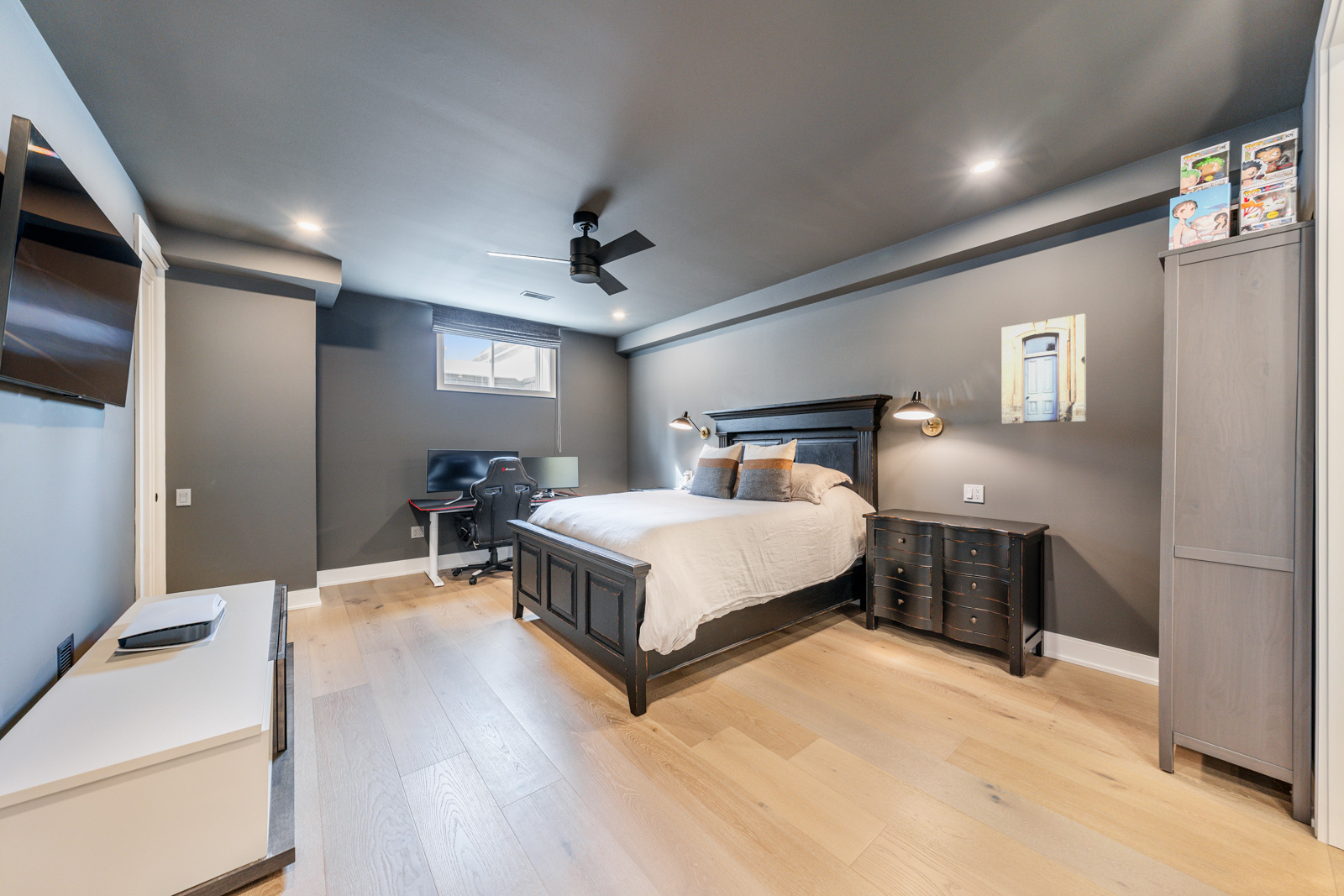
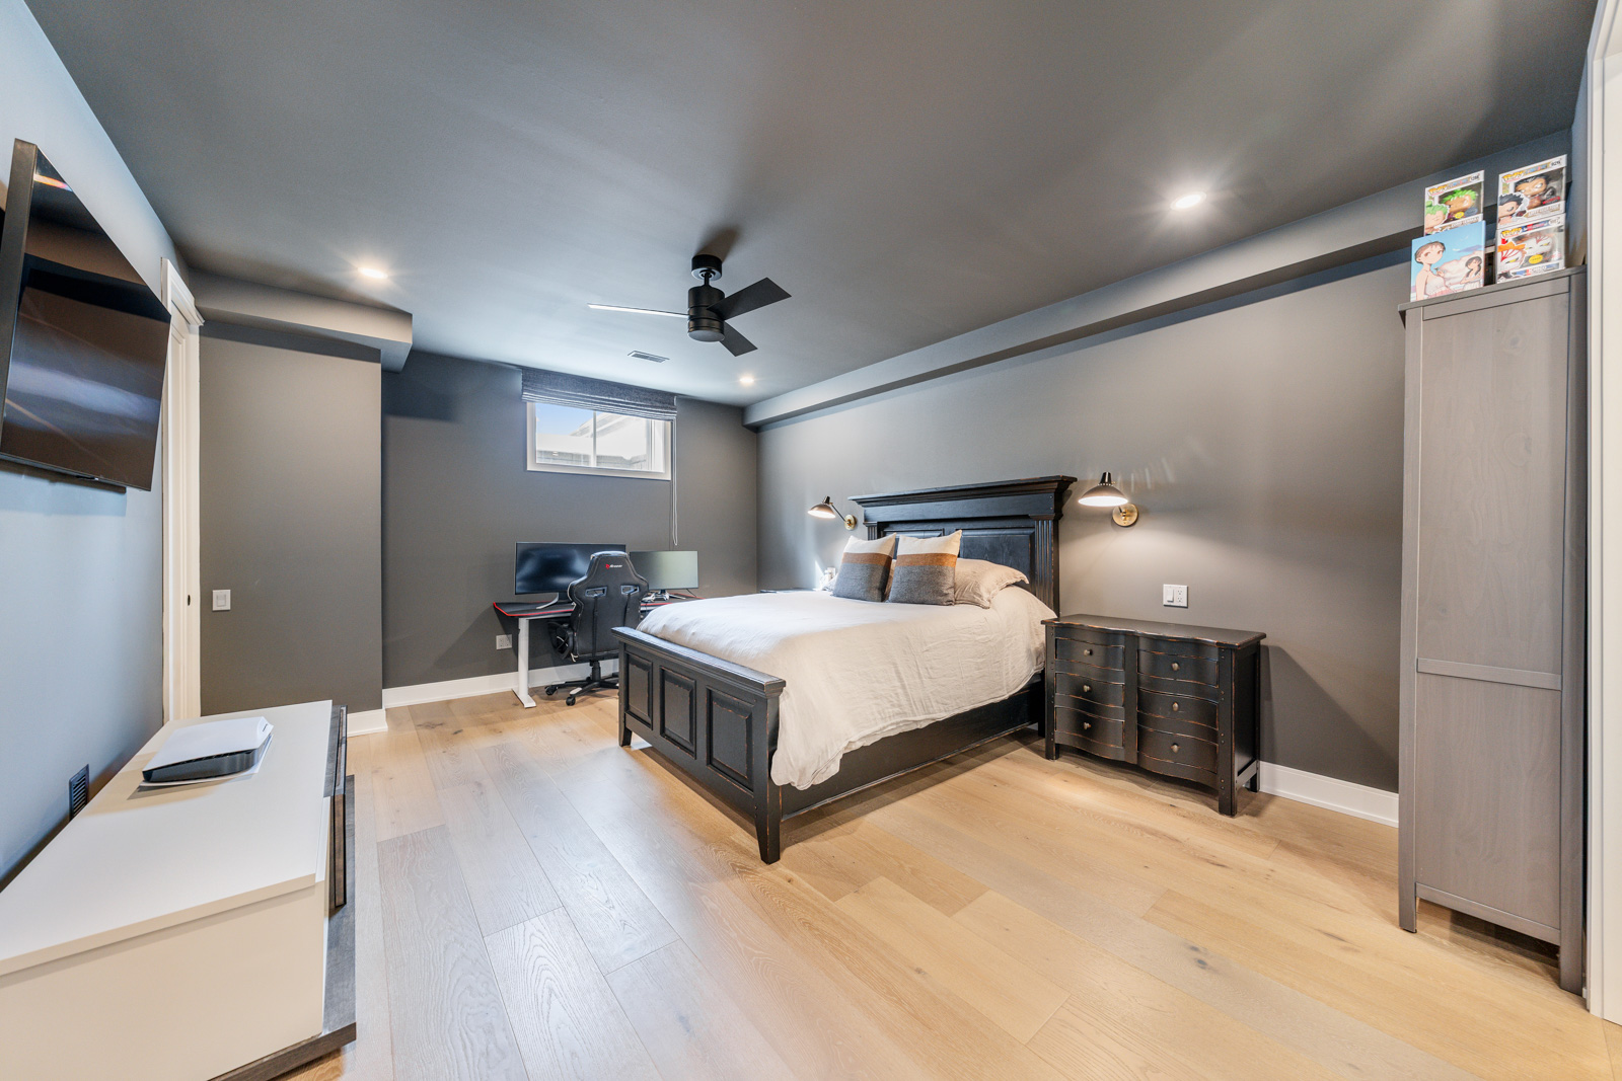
- wall art [1001,313,1087,425]
